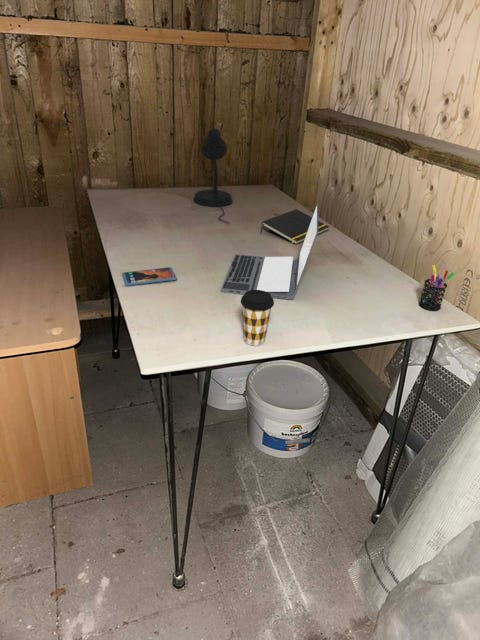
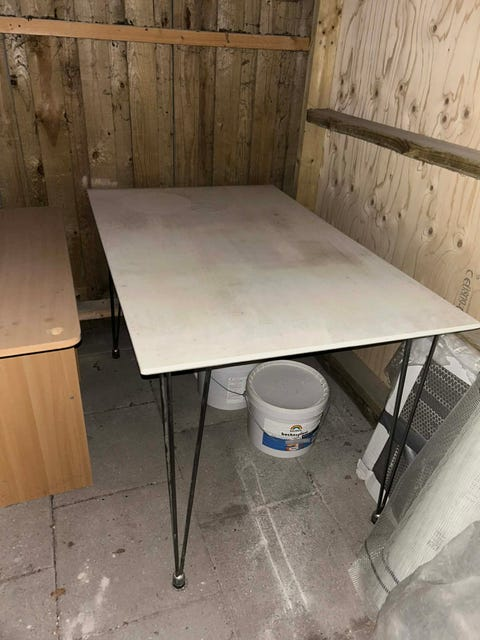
- smartphone [121,266,178,287]
- desk lamp [192,127,234,225]
- laptop [220,202,319,301]
- pen holder [418,264,455,312]
- coffee cup [240,290,275,347]
- notepad [259,208,330,245]
